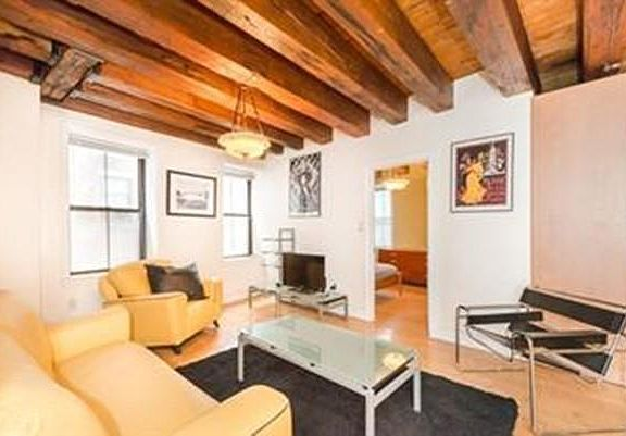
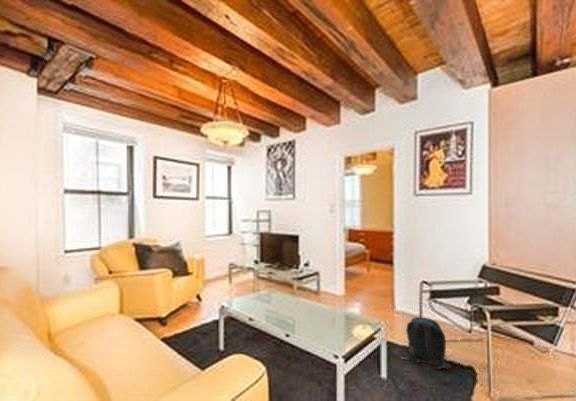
+ backpack [400,316,451,370]
